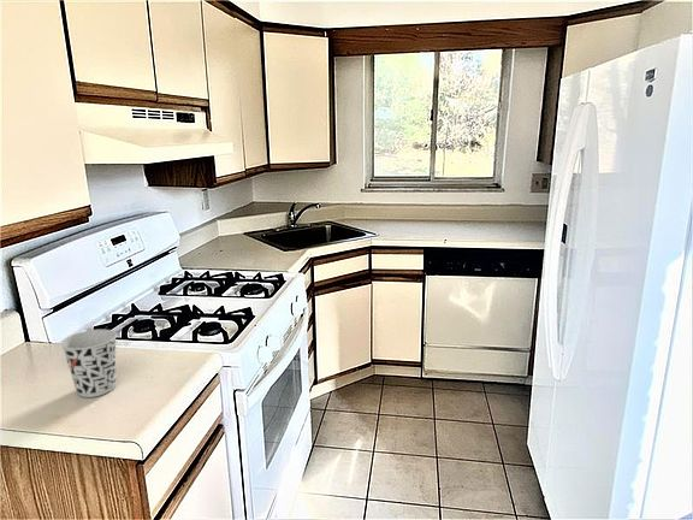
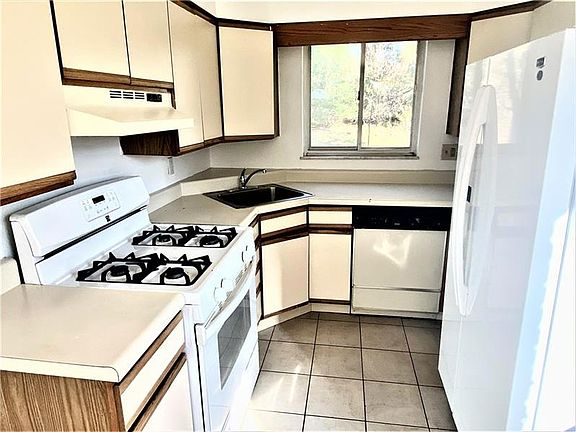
- cup [60,329,118,398]
